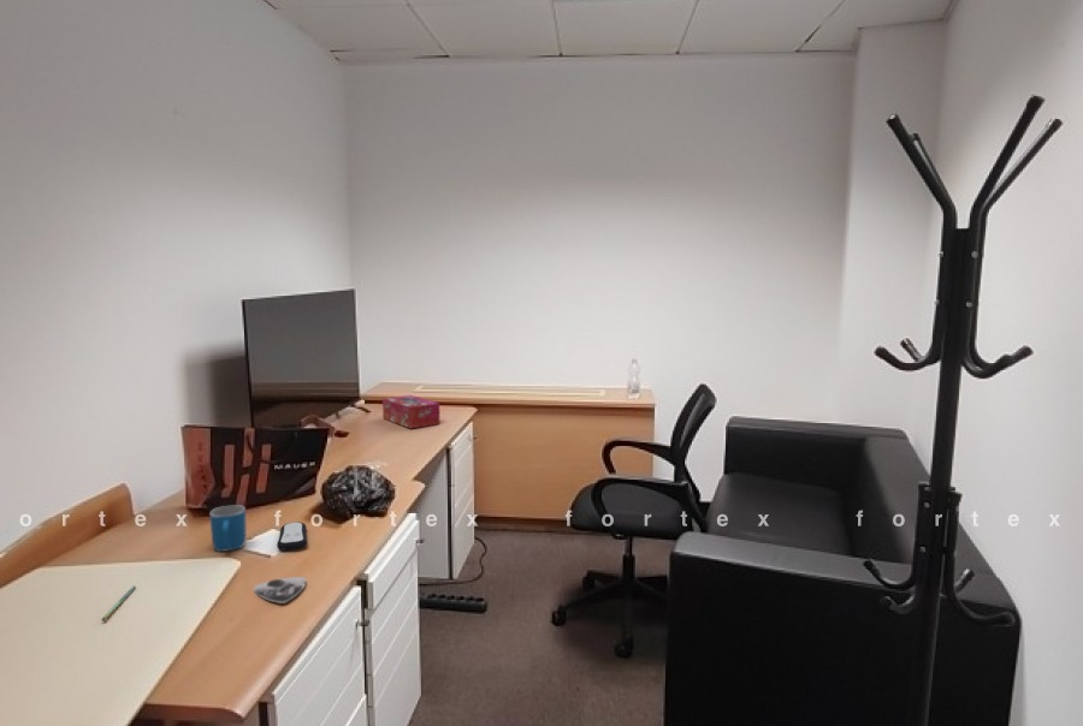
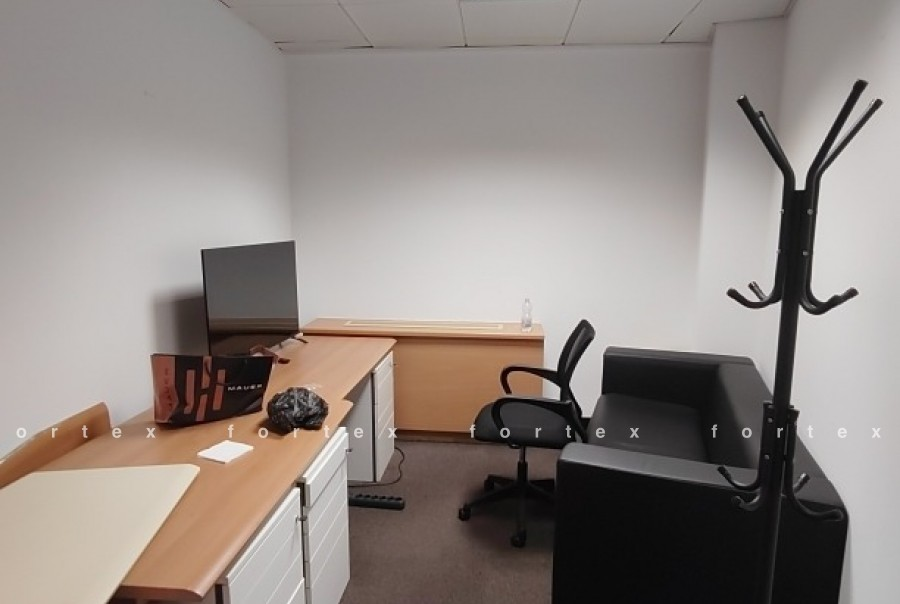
- tissue box [381,394,442,429]
- guitar pick [253,576,308,605]
- mug [209,504,247,553]
- remote control [276,520,308,551]
- pen [100,584,137,623]
